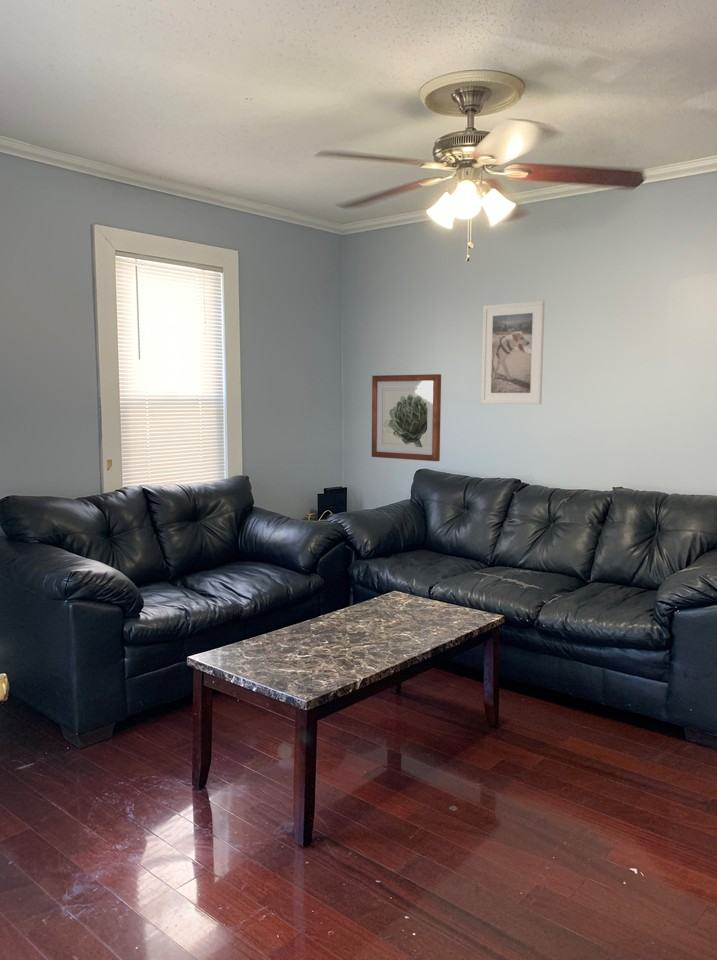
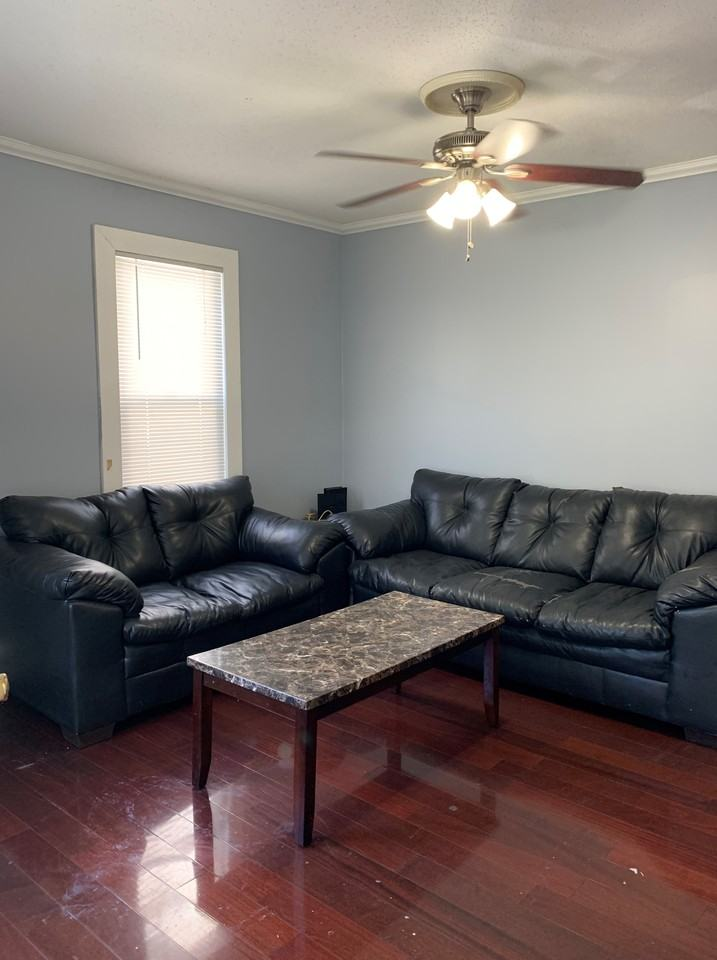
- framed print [480,299,546,405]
- wall art [371,373,442,462]
